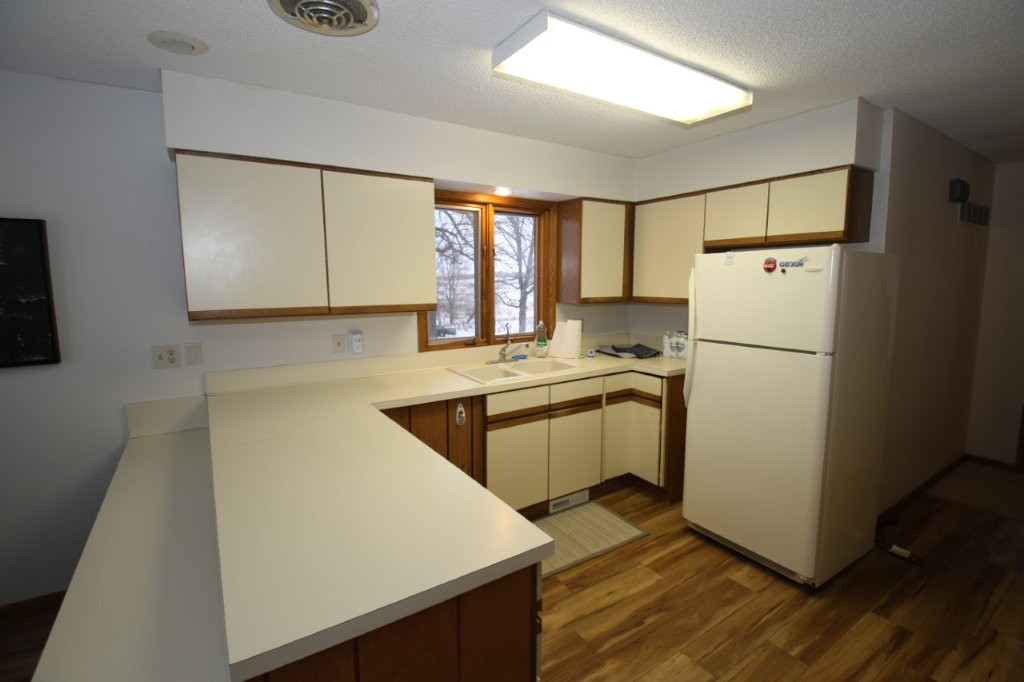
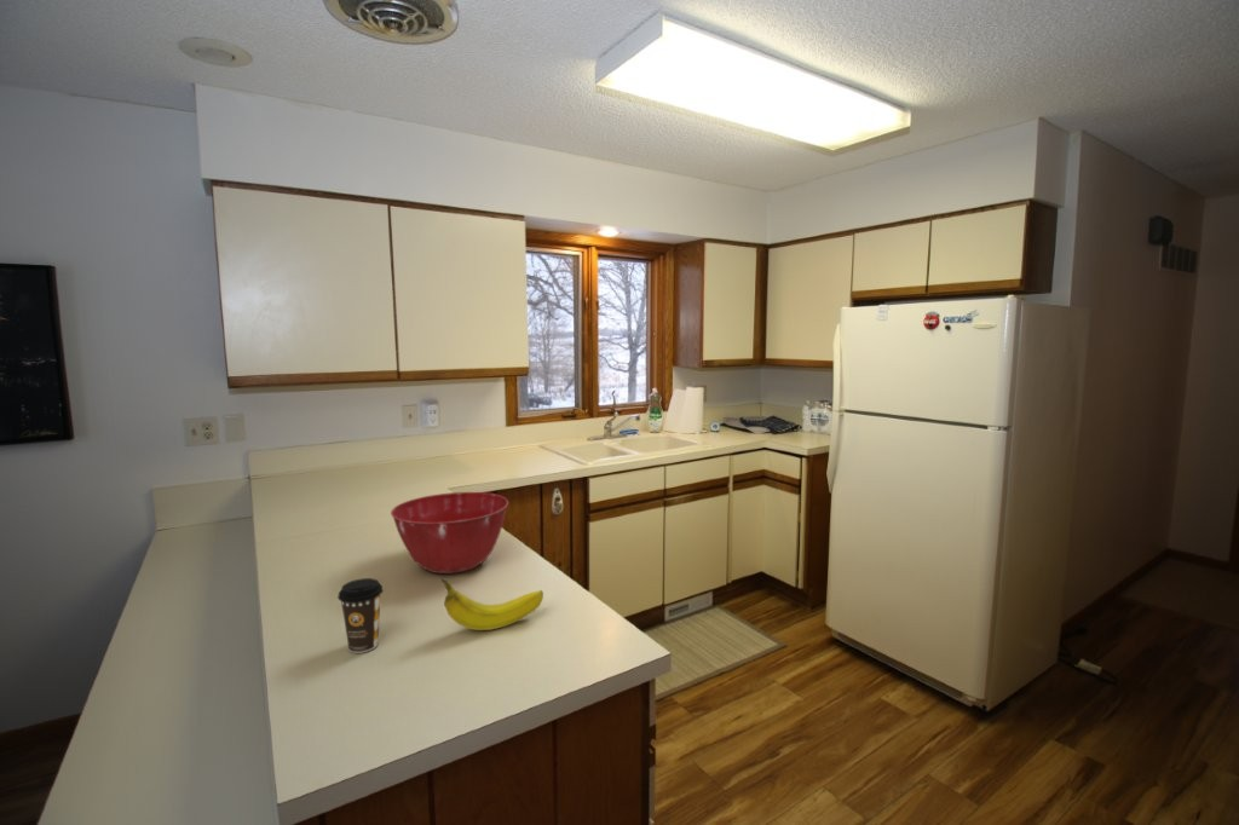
+ fruit [439,578,544,631]
+ coffee cup [336,577,385,654]
+ mixing bowl [390,491,509,575]
